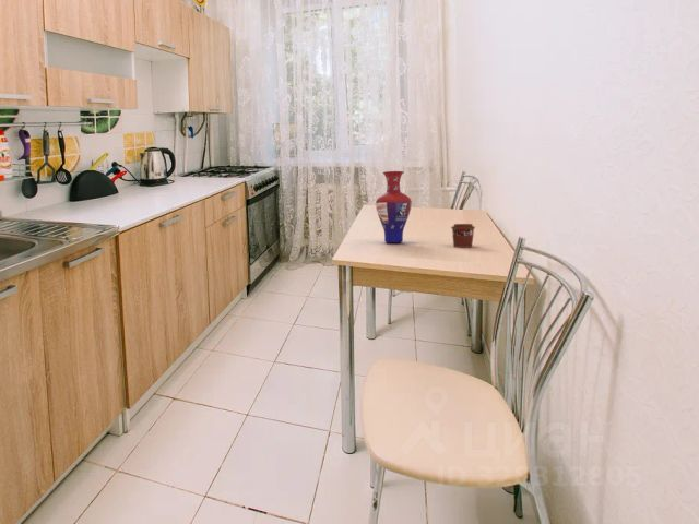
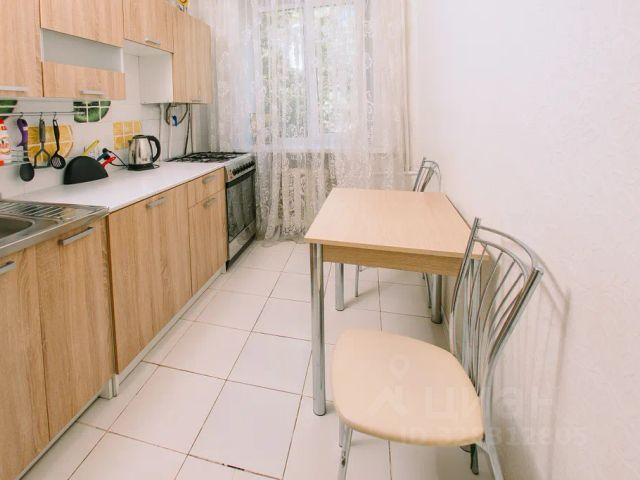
- coffee cup [450,223,476,249]
- vase [375,170,413,245]
